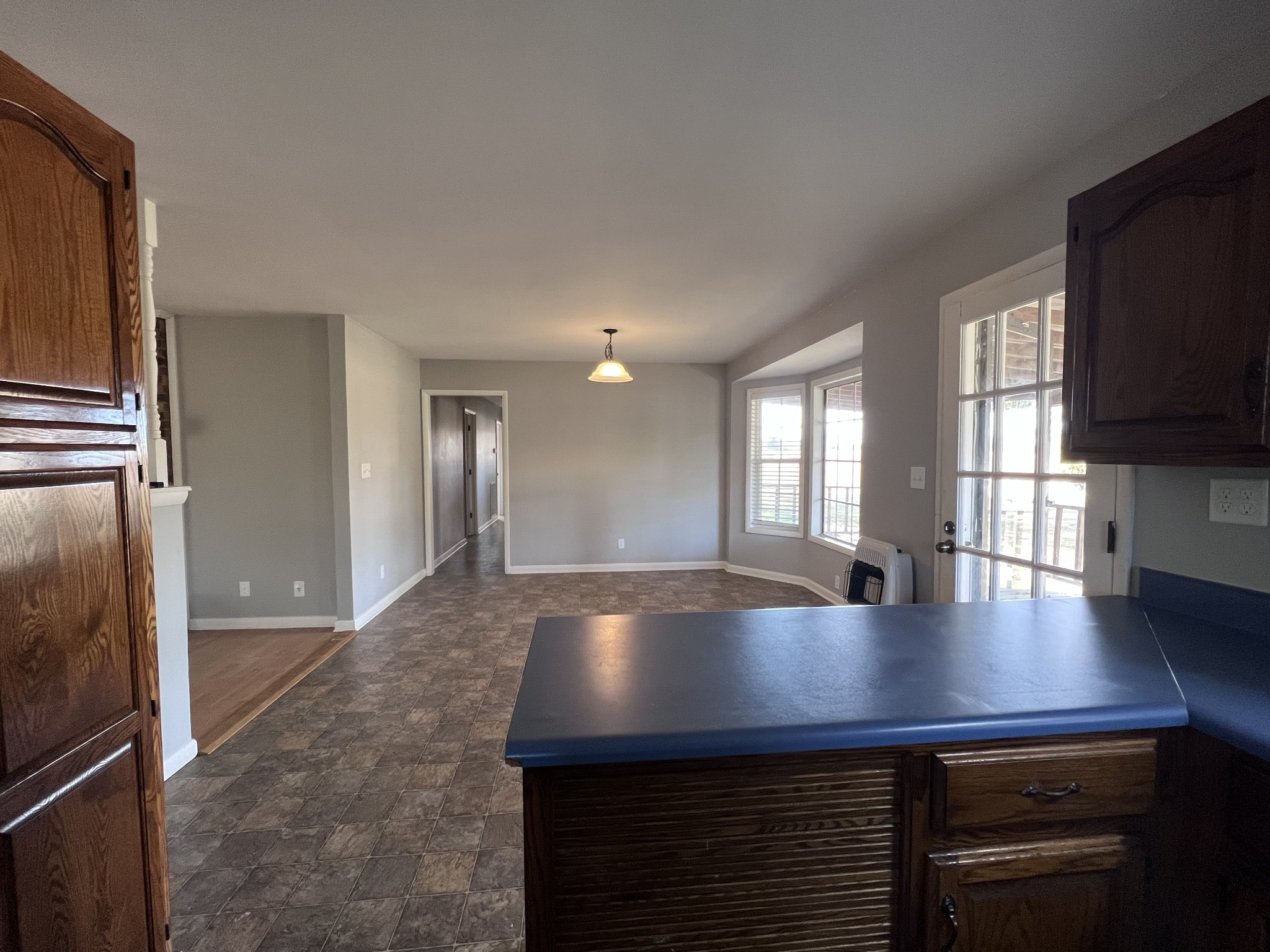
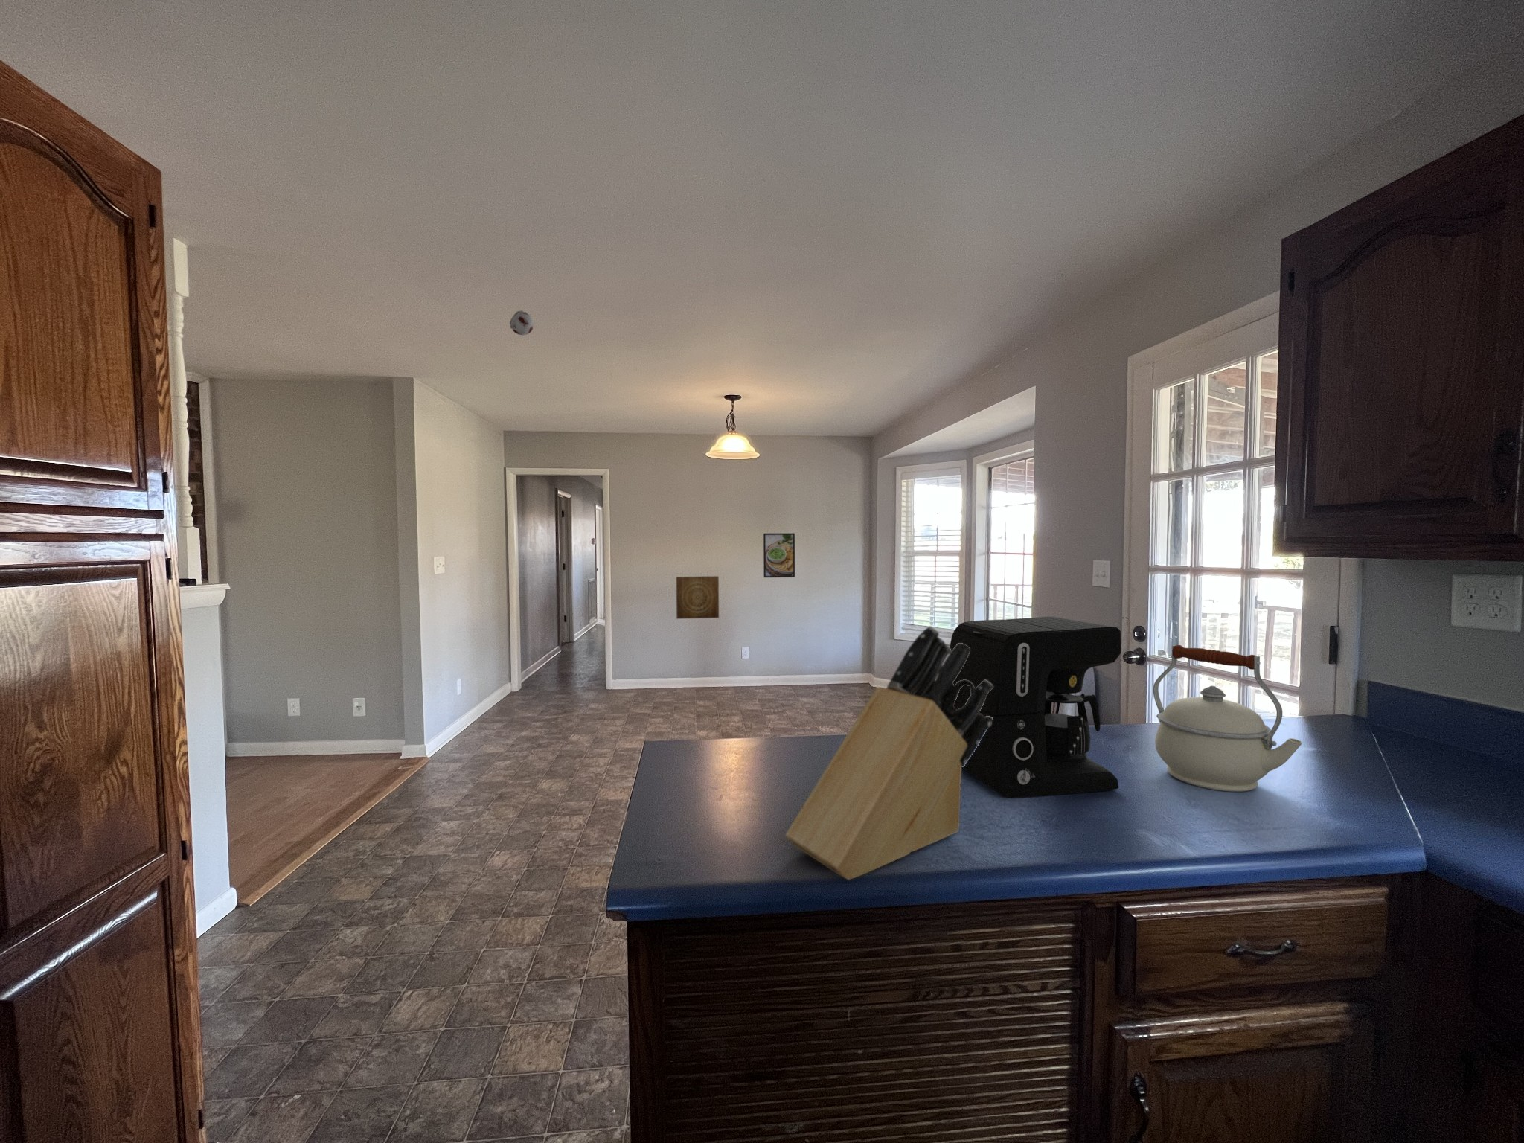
+ coffee maker [949,616,1122,798]
+ wall art [676,575,720,620]
+ kettle [1153,645,1303,792]
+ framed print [763,533,796,579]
+ knife block [785,626,994,880]
+ smoke detector [509,310,534,336]
